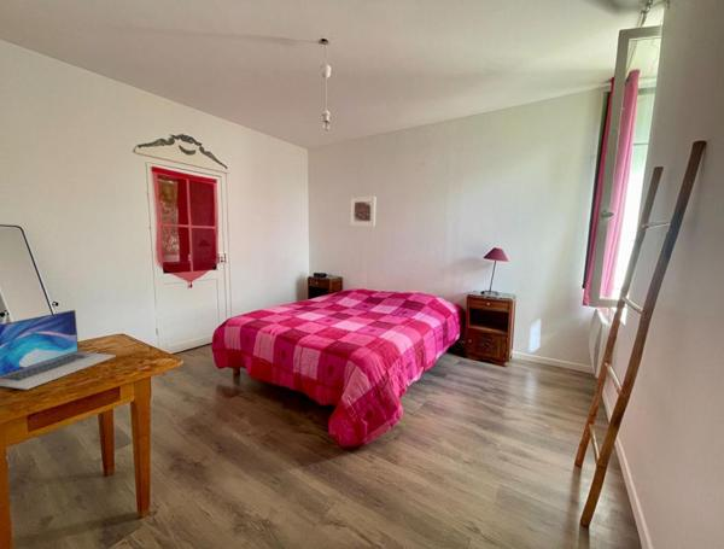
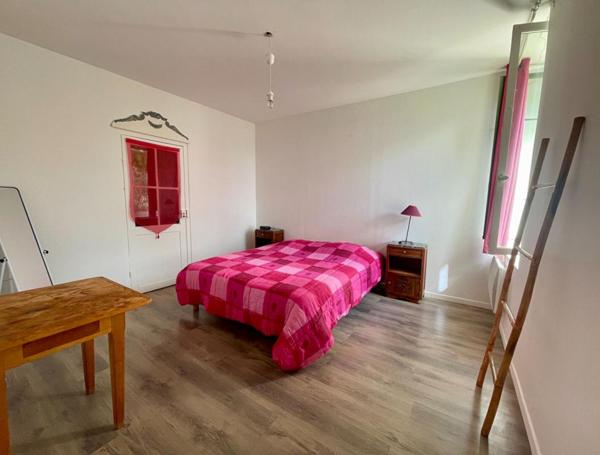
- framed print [349,194,376,228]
- laptop [0,309,117,391]
